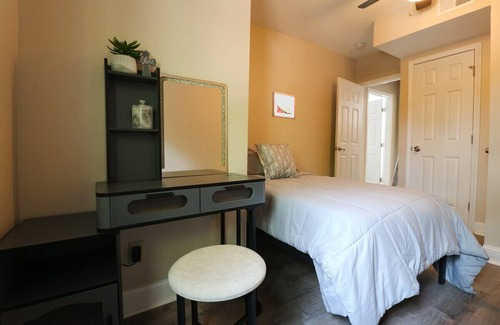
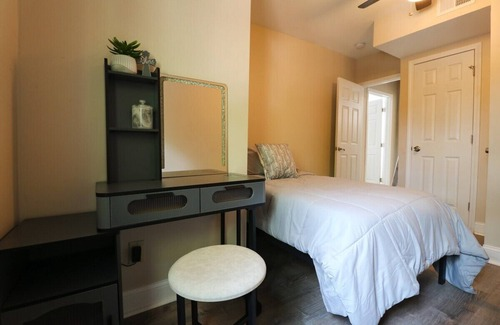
- wall art [271,91,296,120]
